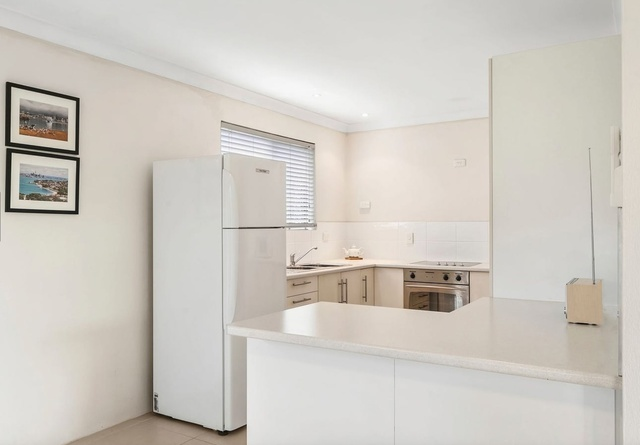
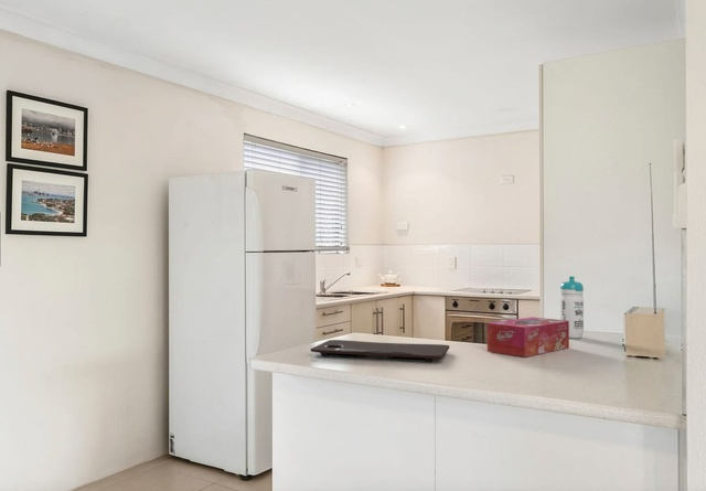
+ cutting board [310,339,450,363]
+ tissue box [486,316,570,357]
+ water bottle [559,275,585,340]
